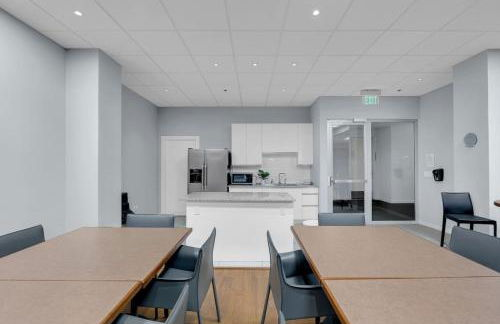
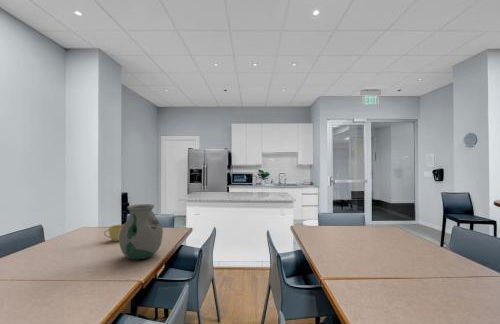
+ cup [103,224,124,242]
+ vase [118,203,164,260]
